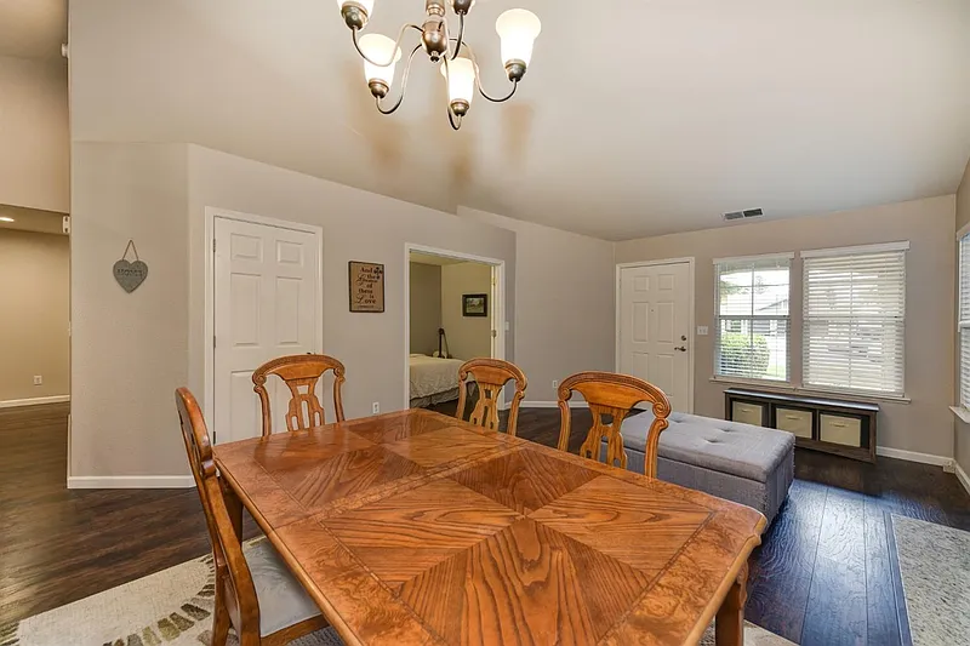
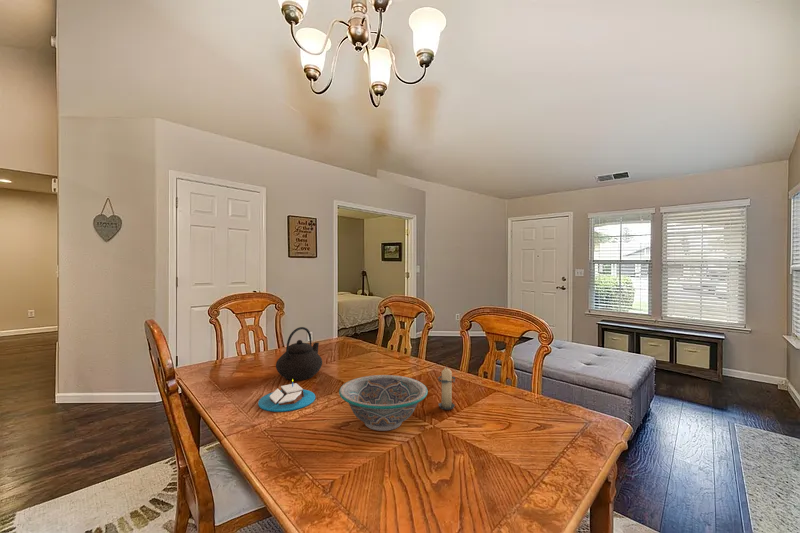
+ candle [437,364,456,411]
+ teapot [275,326,323,382]
+ candle [257,379,316,413]
+ bowl [338,374,429,432]
